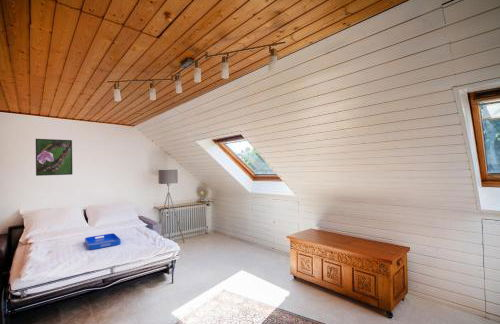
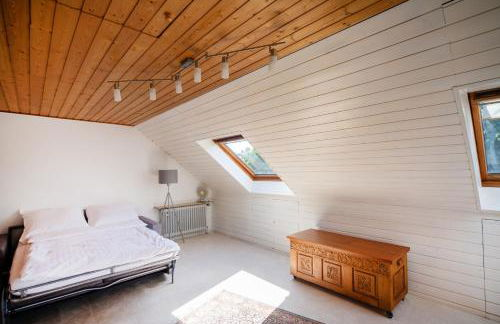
- serving tray [84,232,122,251]
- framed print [35,138,73,177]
